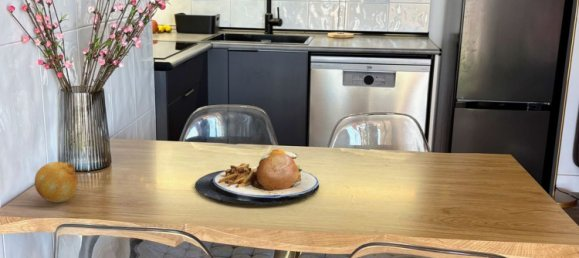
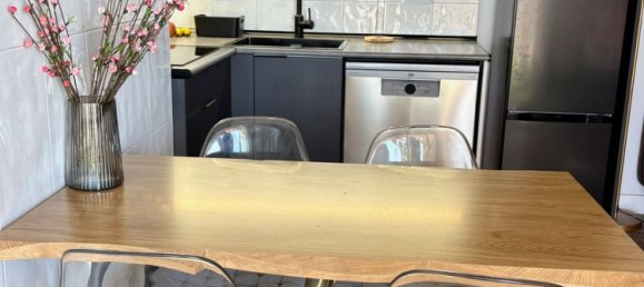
- fruit [34,161,79,203]
- plate [194,148,320,206]
